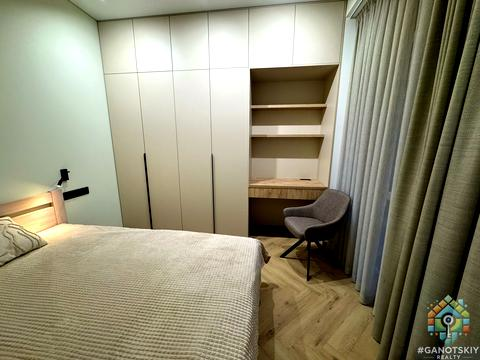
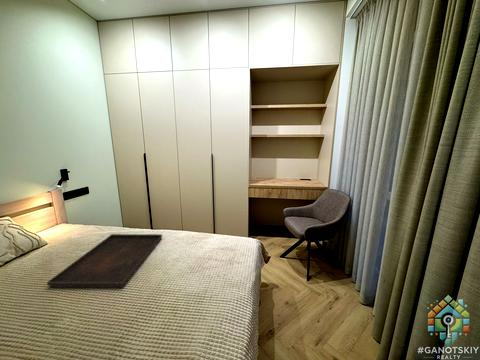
+ serving tray [46,233,163,288]
